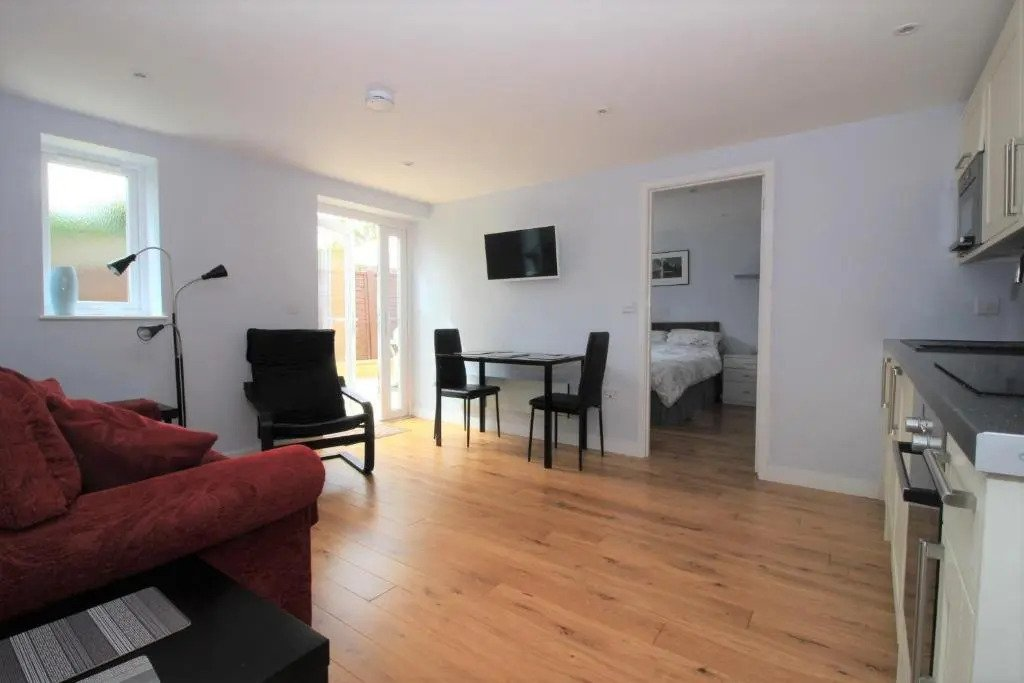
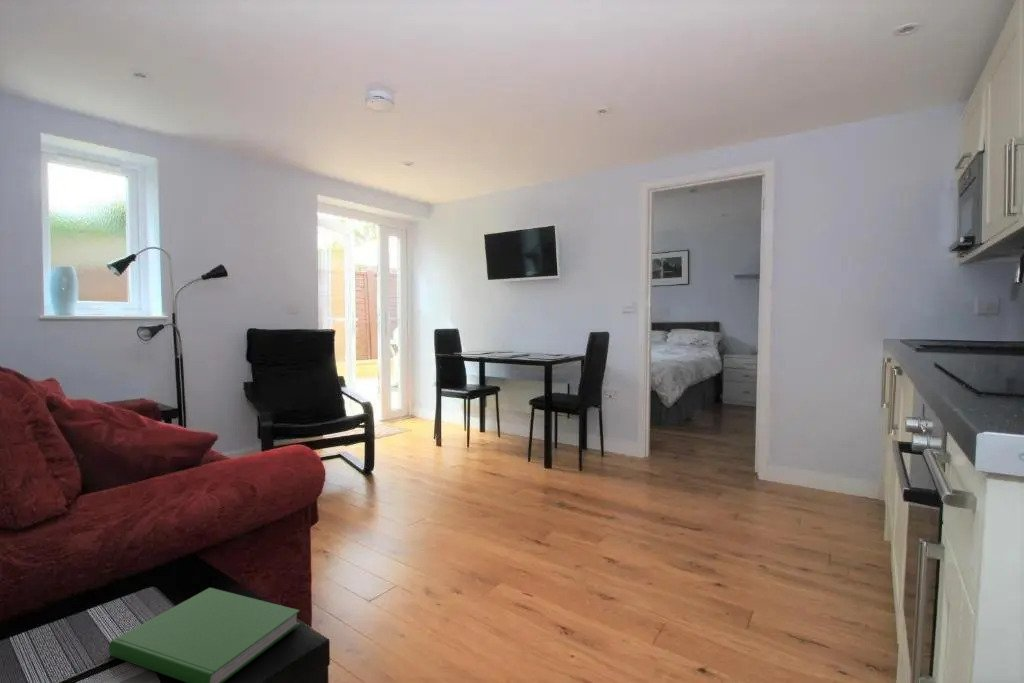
+ hardcover book [108,587,301,683]
